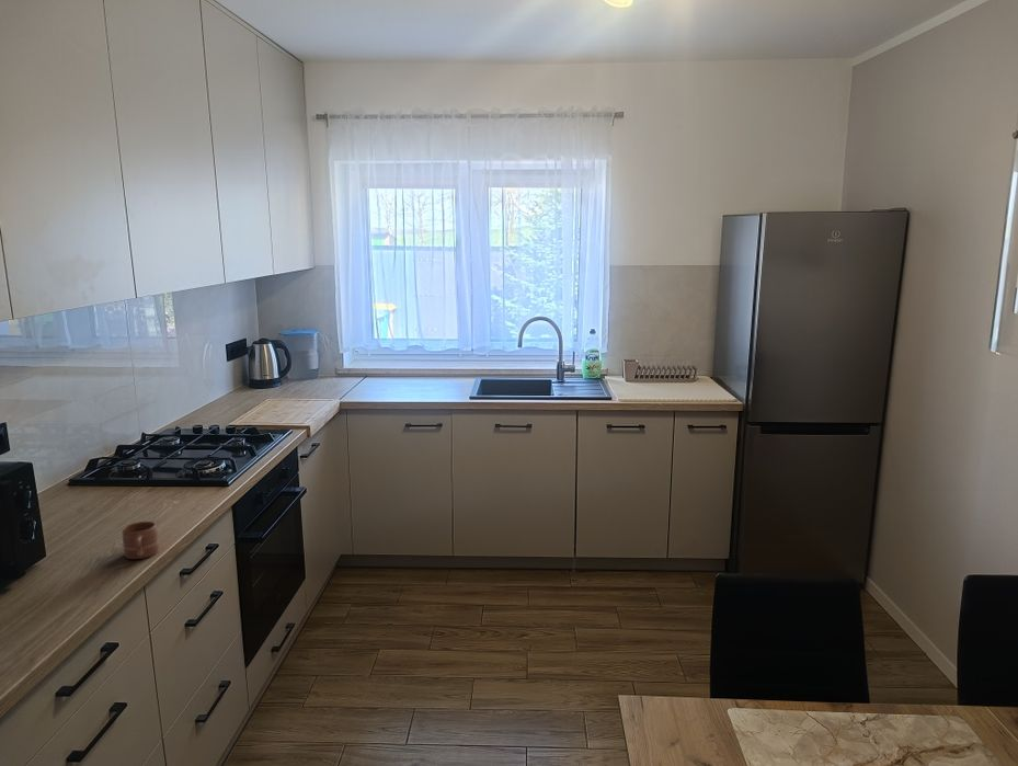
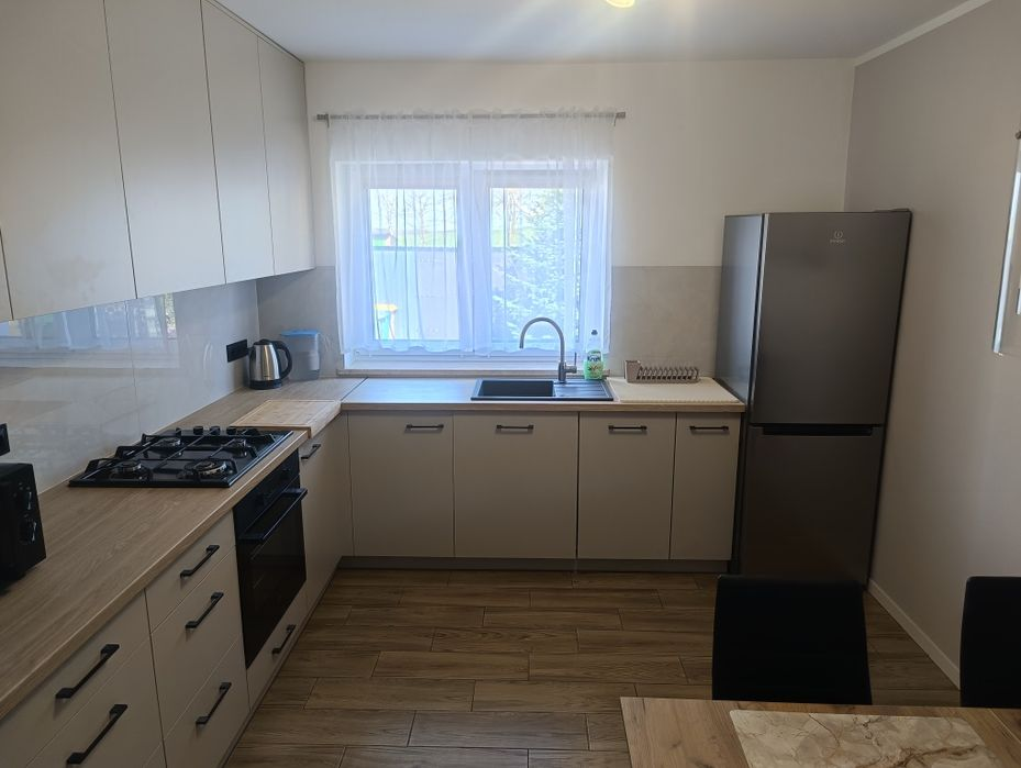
- mug [122,521,160,560]
